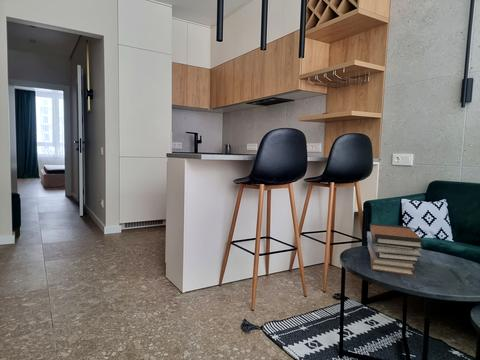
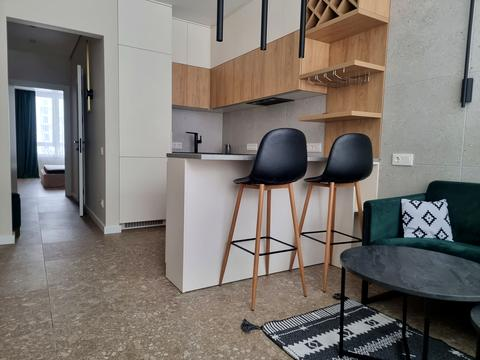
- book stack [366,222,425,276]
